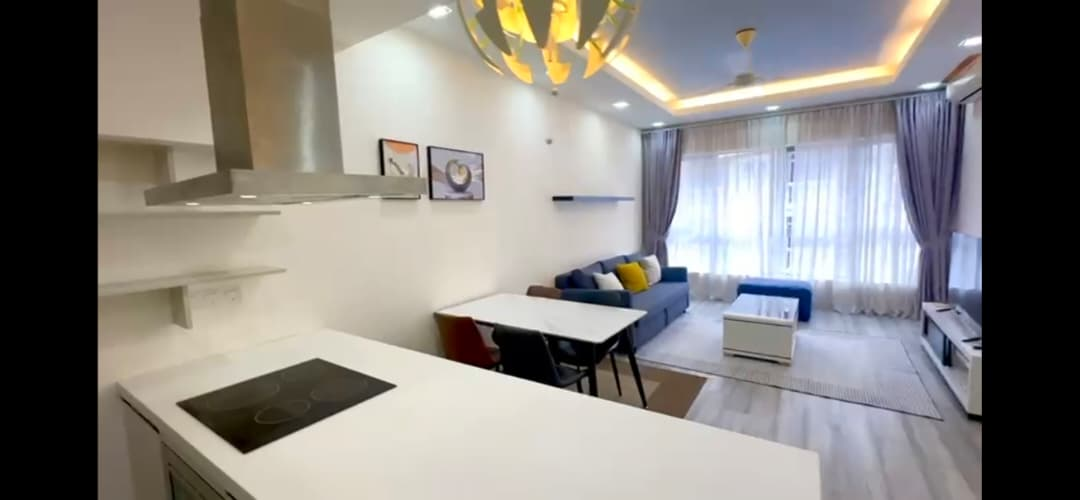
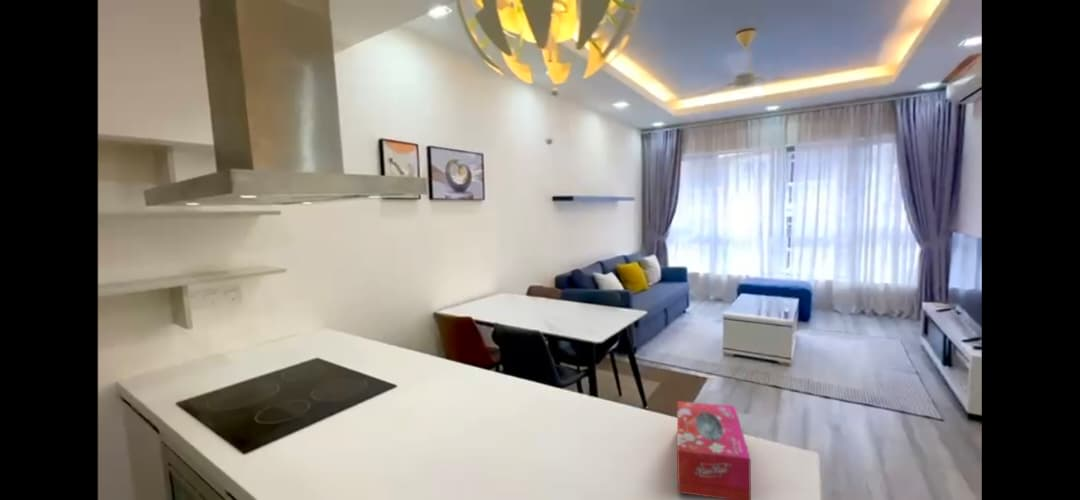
+ tissue box [676,400,752,500]
